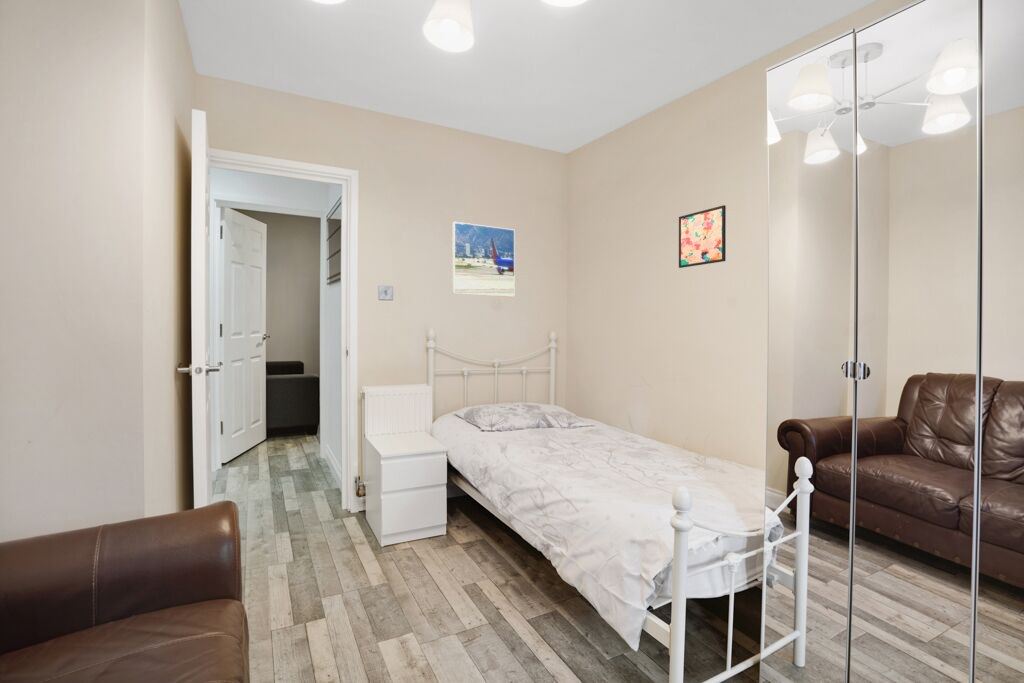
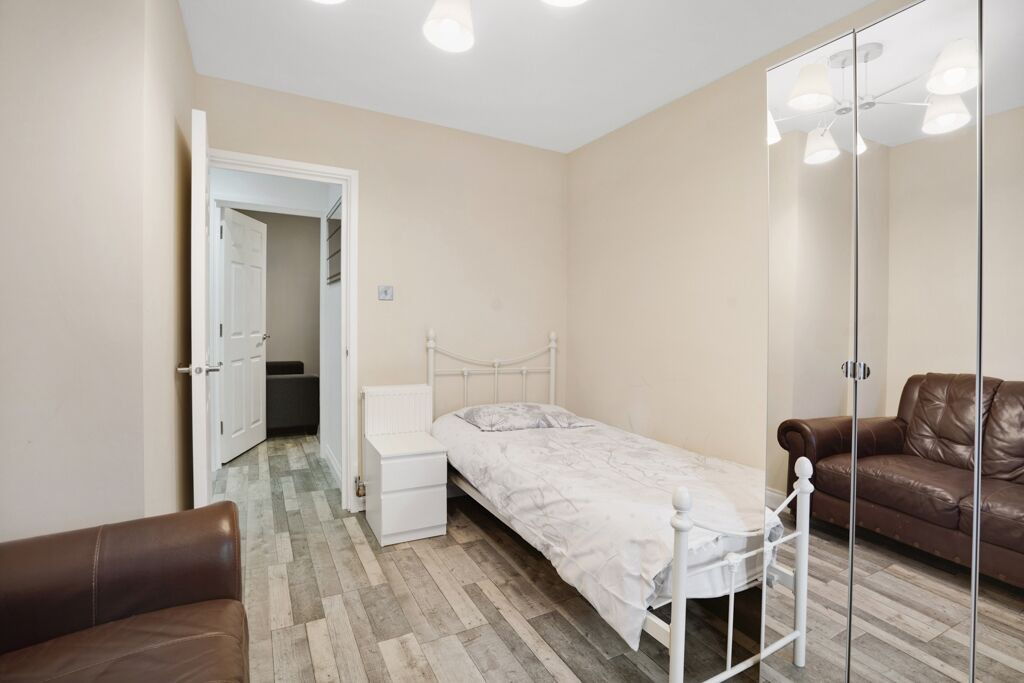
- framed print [451,221,516,298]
- wall art [678,204,727,269]
